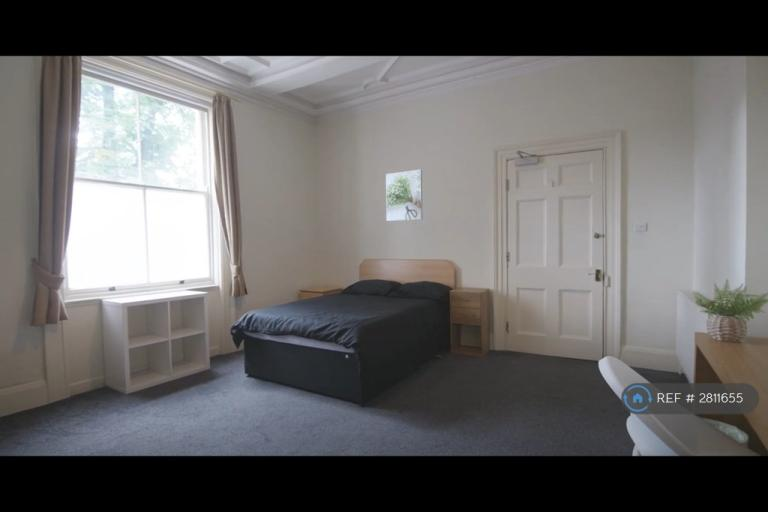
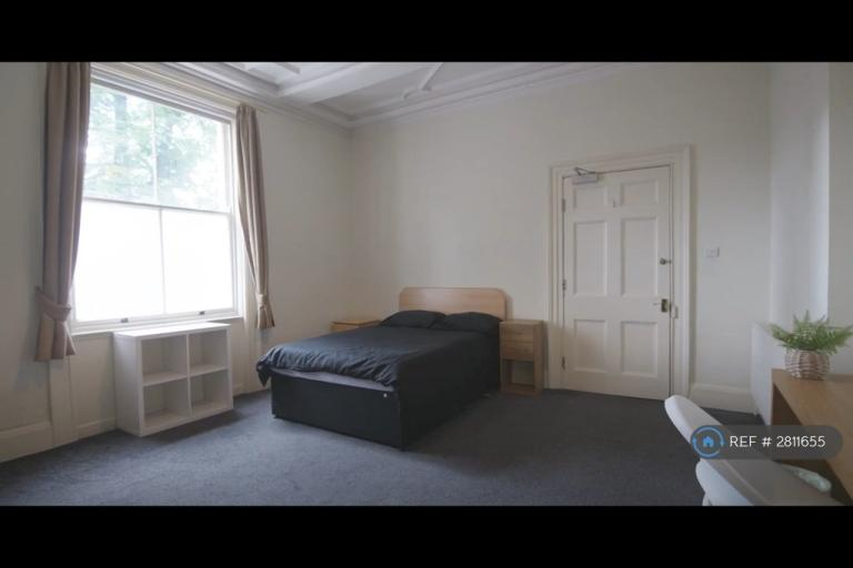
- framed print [385,168,423,222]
